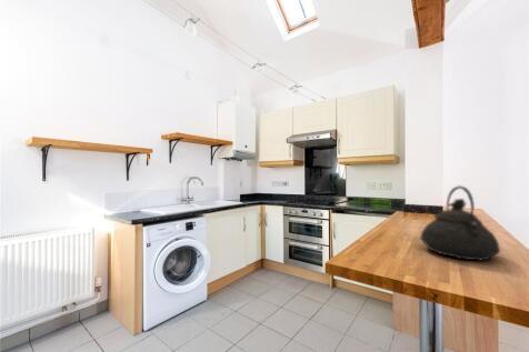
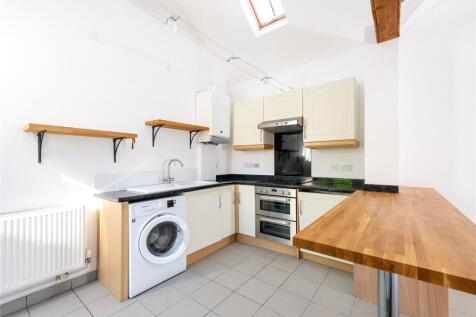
- teakettle [419,184,501,262]
